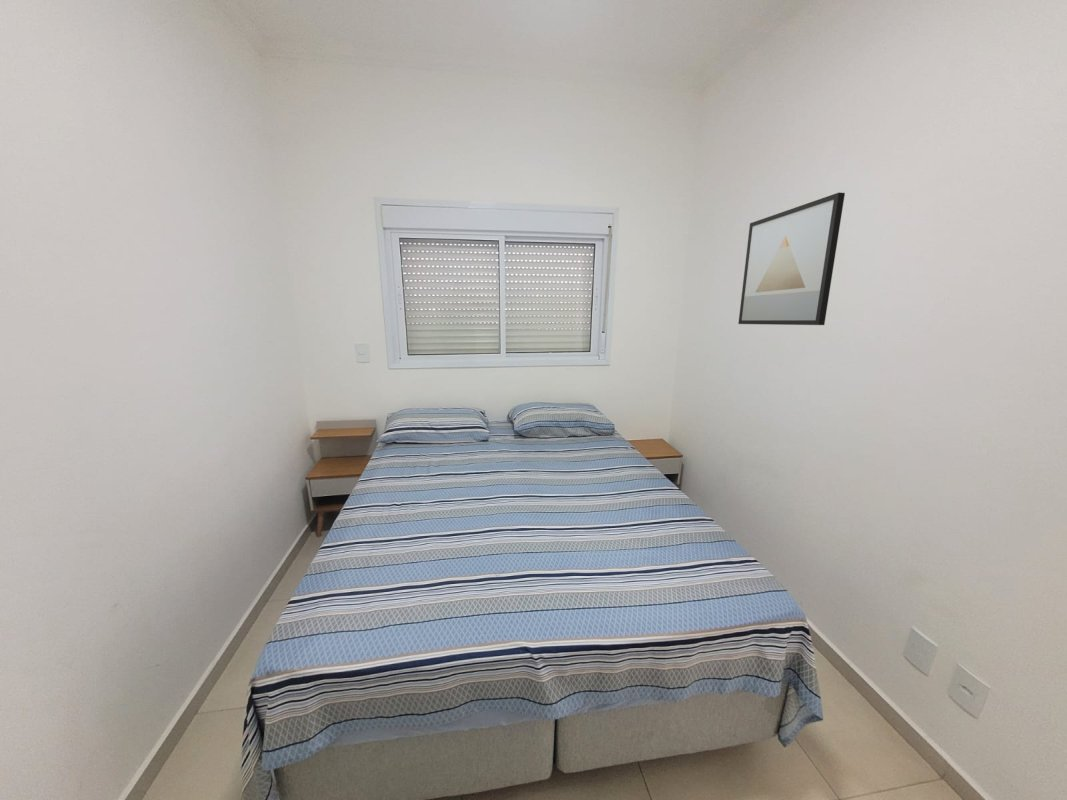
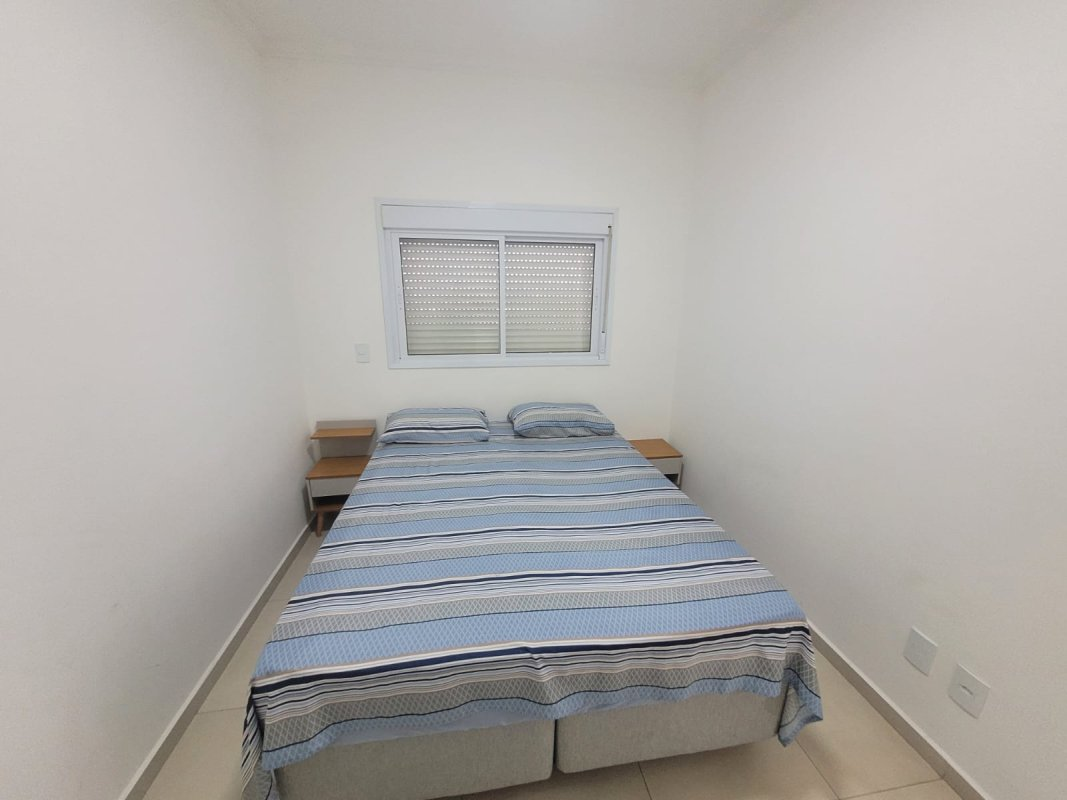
- wall art [737,191,846,326]
